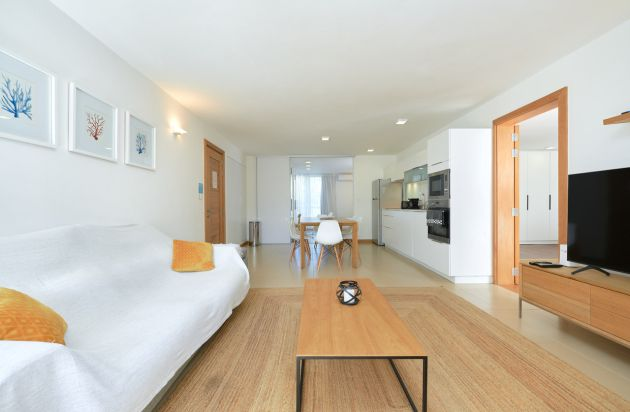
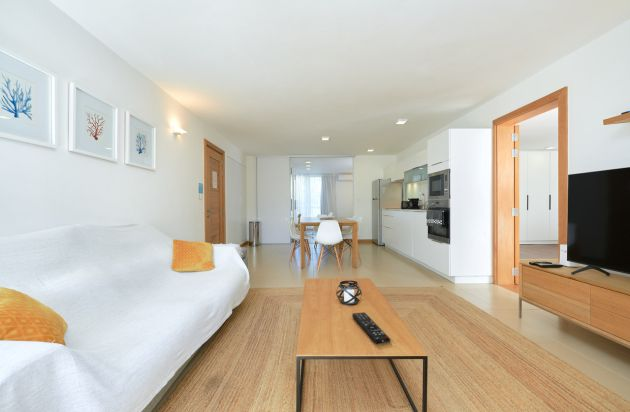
+ remote control [351,311,391,345]
